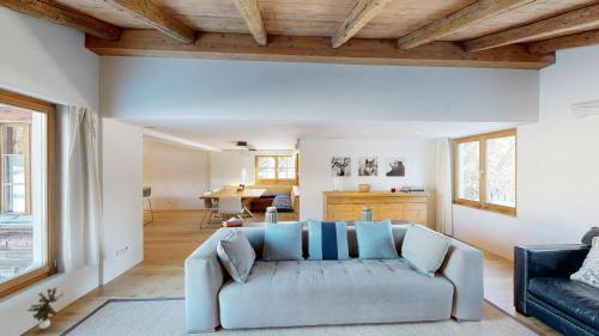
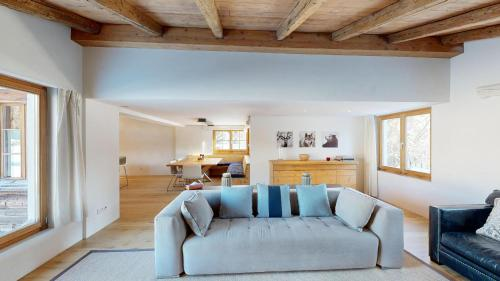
- potted plant [25,287,65,330]
